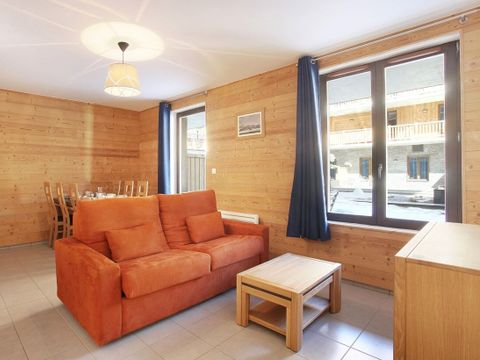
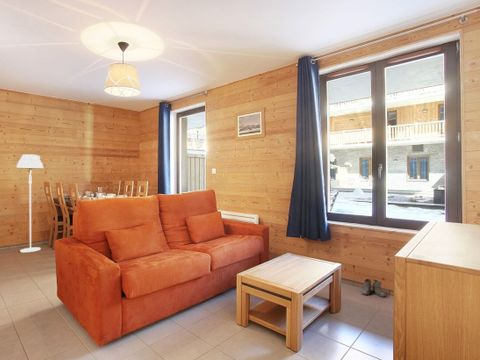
+ boots [359,278,387,298]
+ floor lamp [15,153,44,253]
